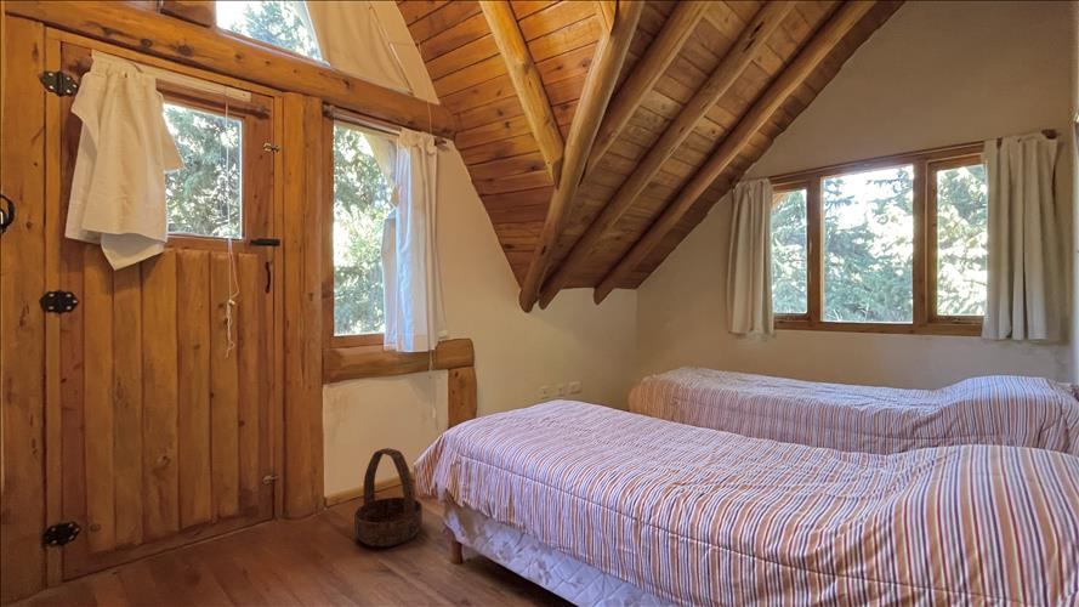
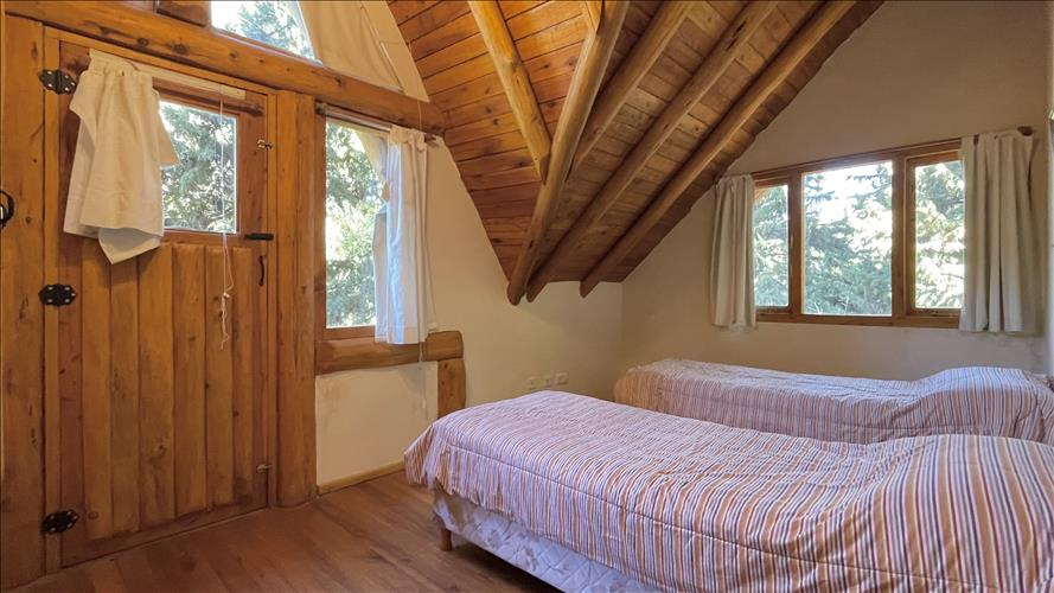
- basket [353,447,424,548]
